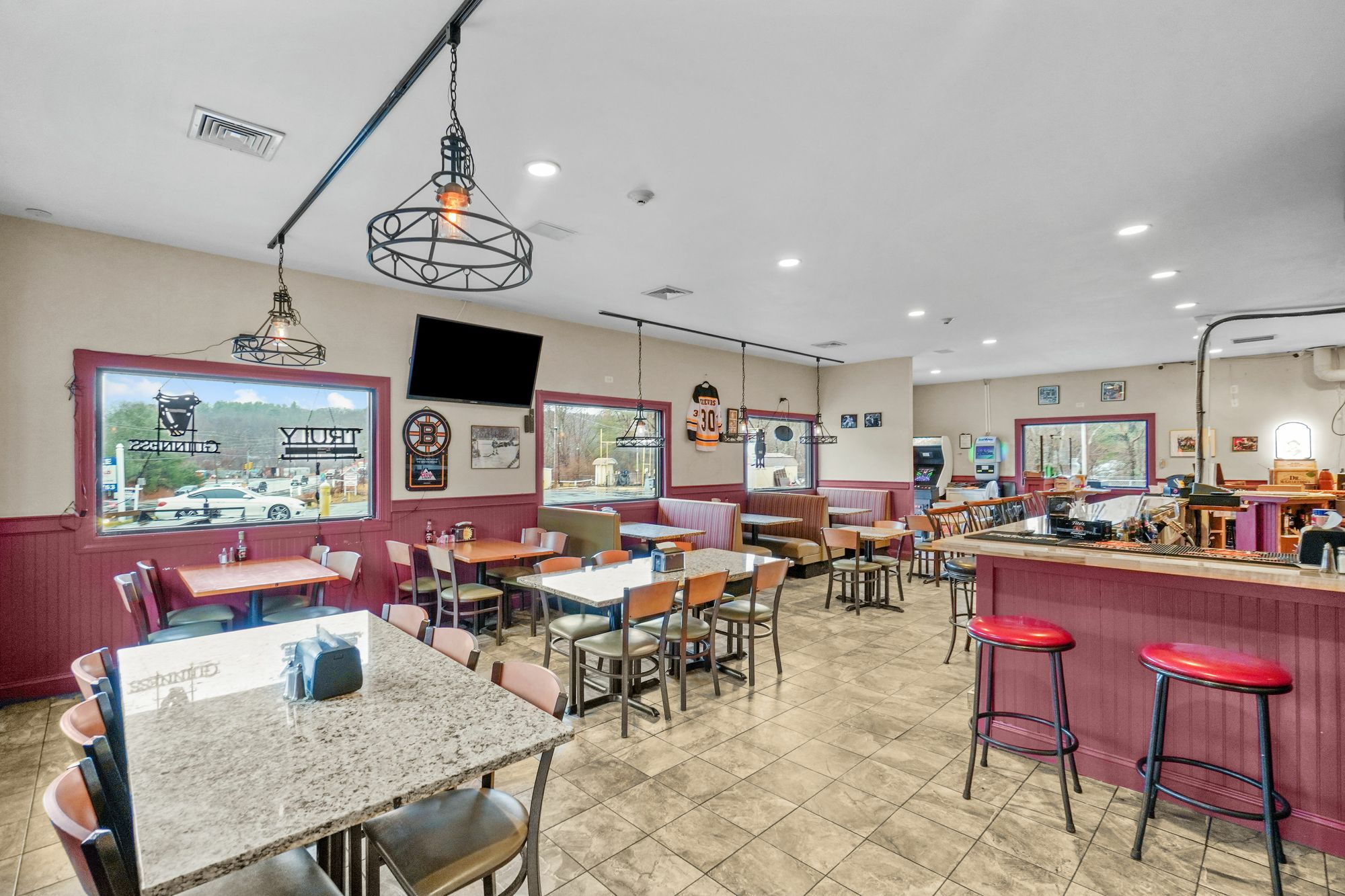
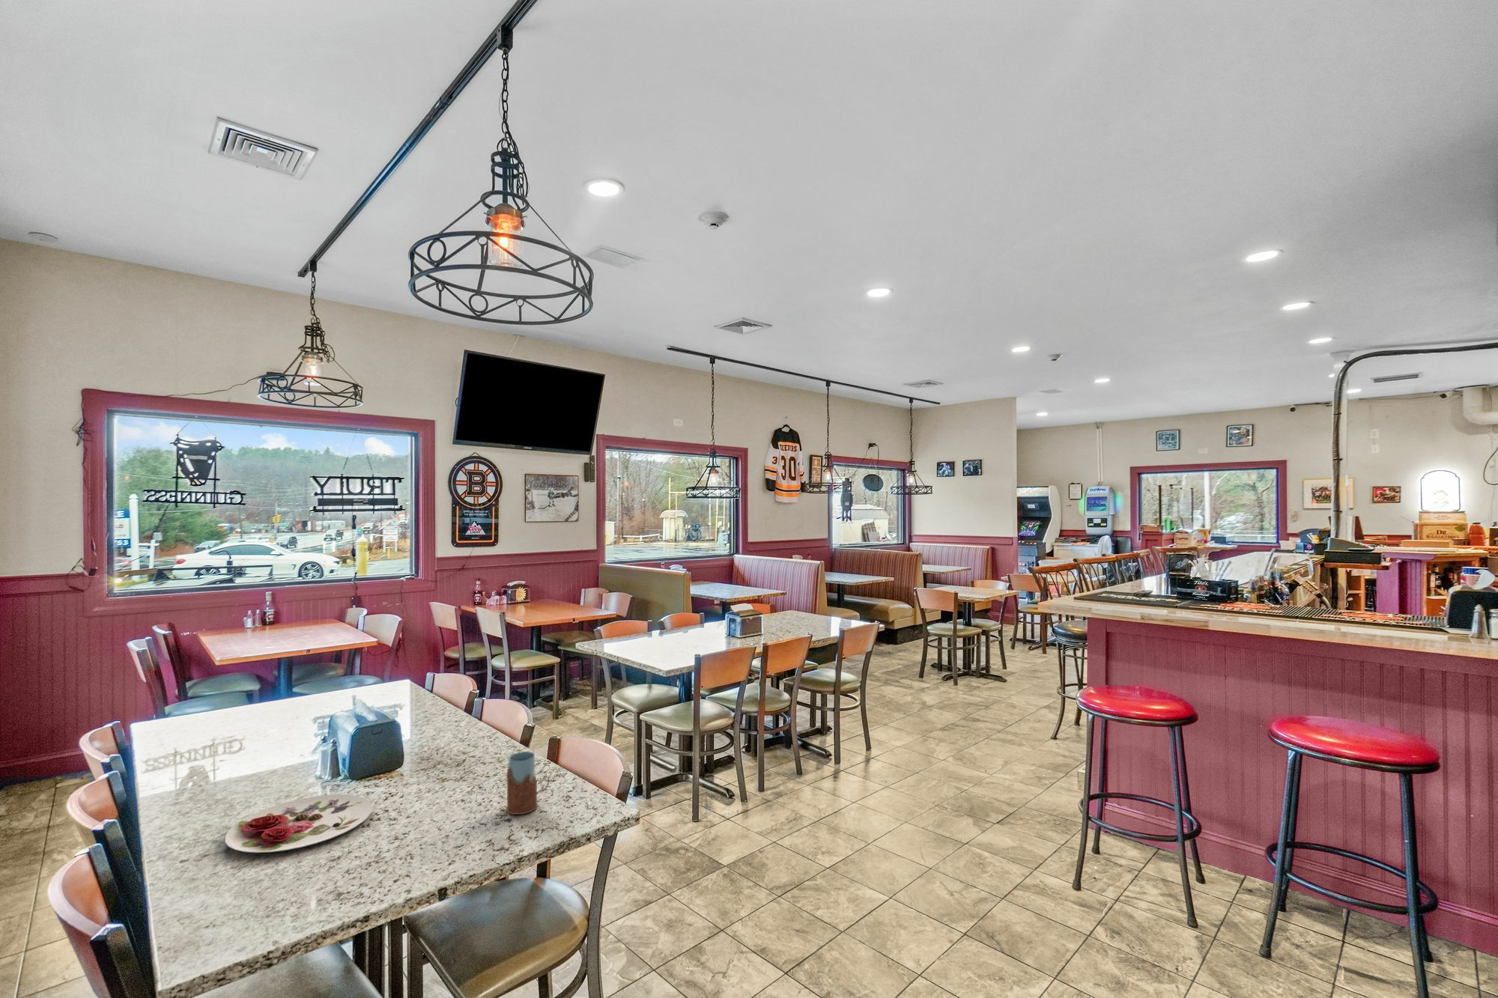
+ drinking glass [506,751,550,815]
+ plate [224,793,373,853]
